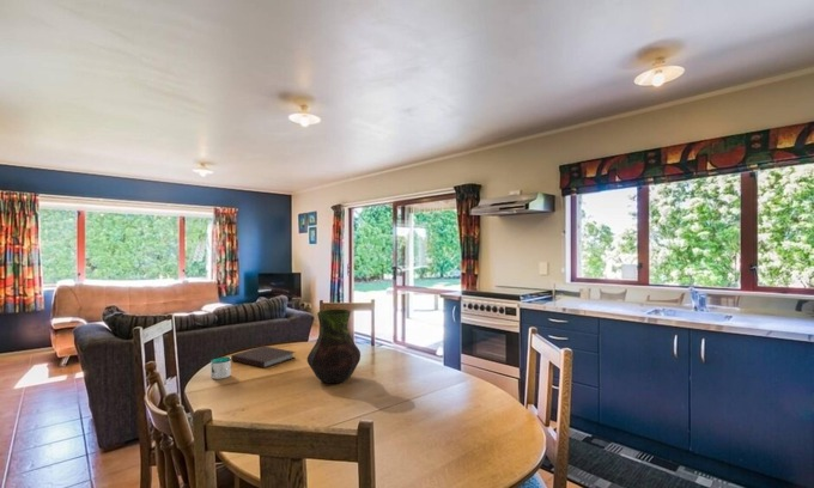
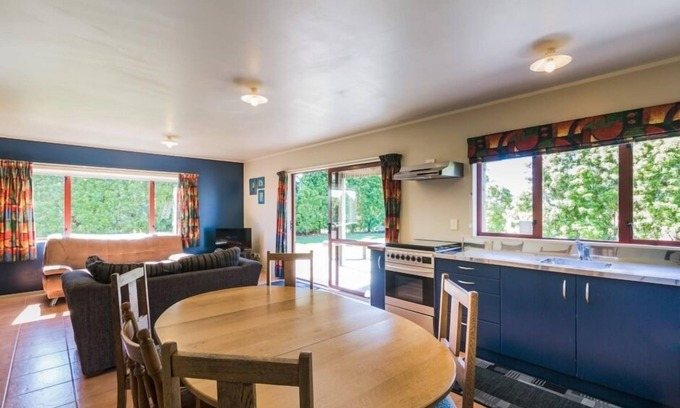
- mug [209,355,232,380]
- vase [306,309,362,384]
- notebook [230,344,297,368]
